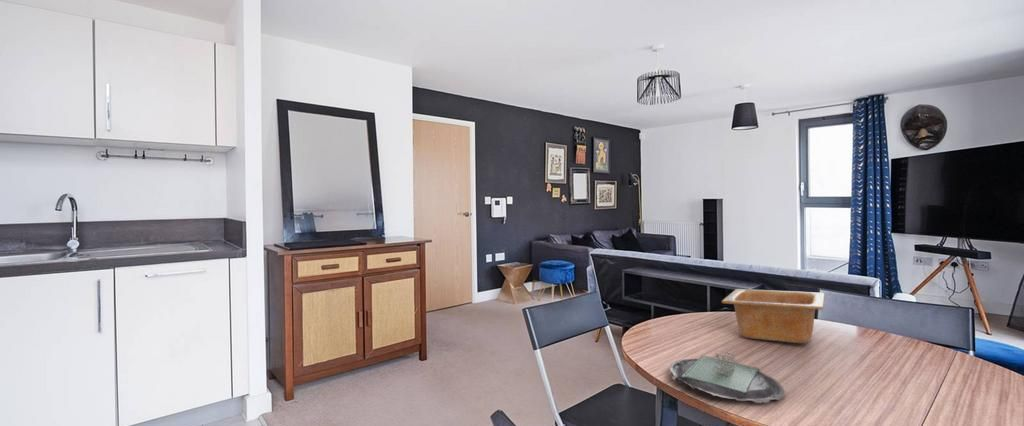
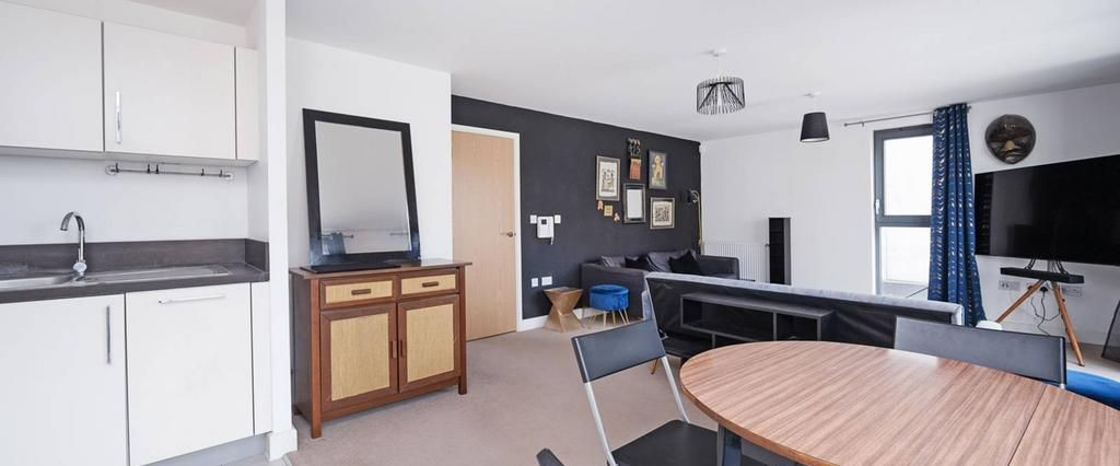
- serving bowl [721,288,826,344]
- plate [668,349,785,404]
